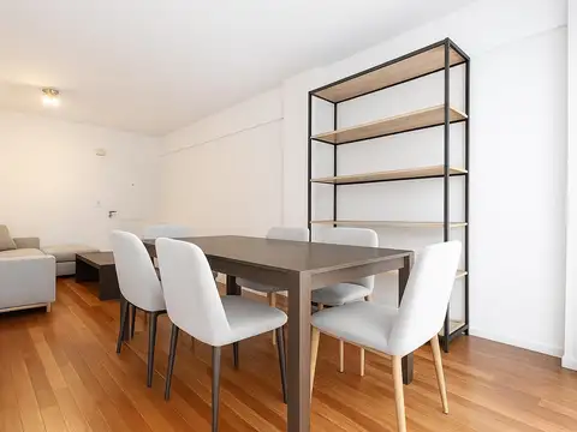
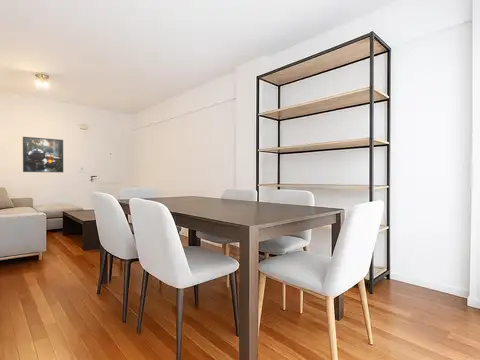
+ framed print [22,136,64,173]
